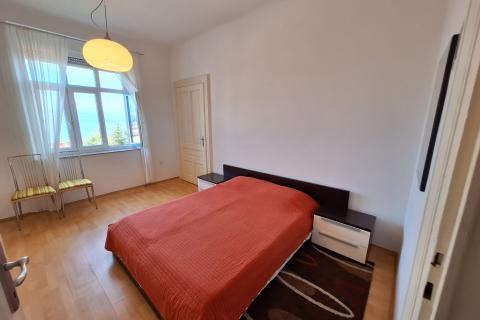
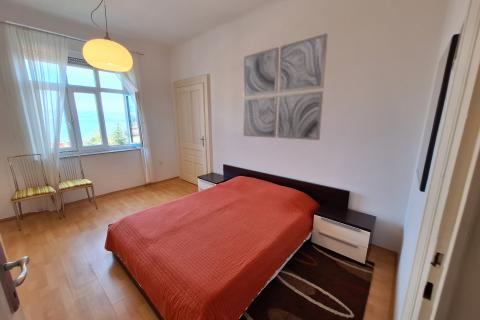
+ wall art [243,32,329,141]
